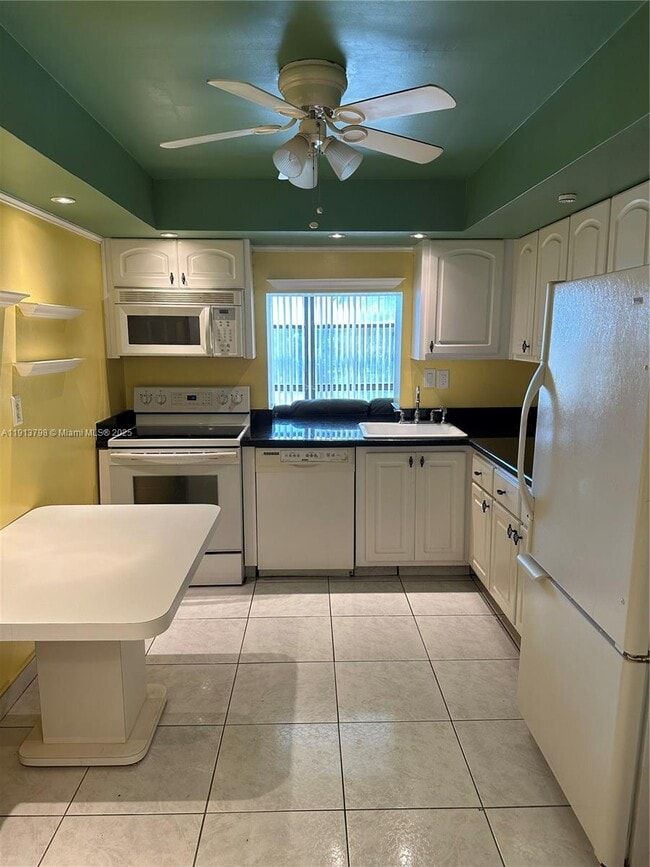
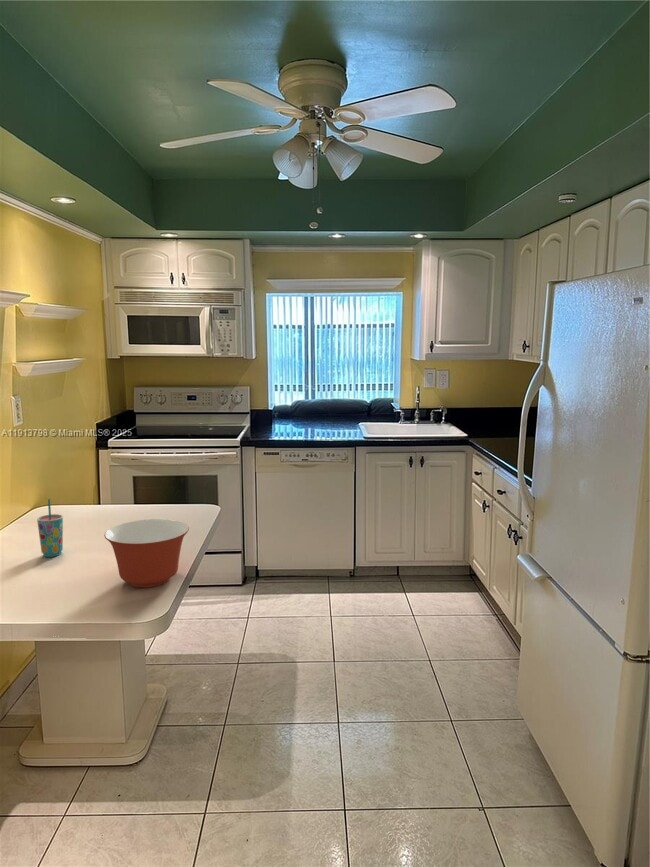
+ mixing bowl [103,518,190,588]
+ cup [36,498,64,558]
